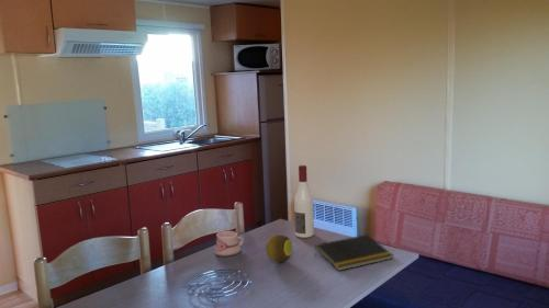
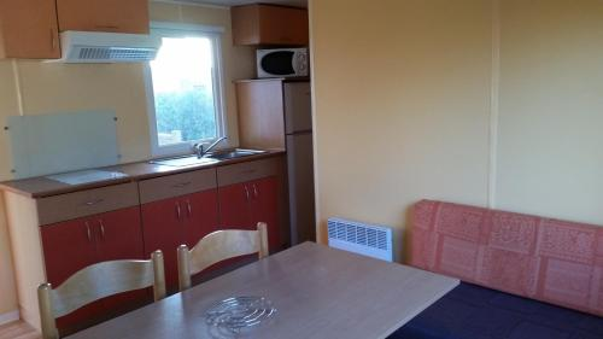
- fruit [265,233,293,263]
- alcohol [293,164,315,239]
- mug [213,230,245,258]
- notepad [314,233,394,272]
